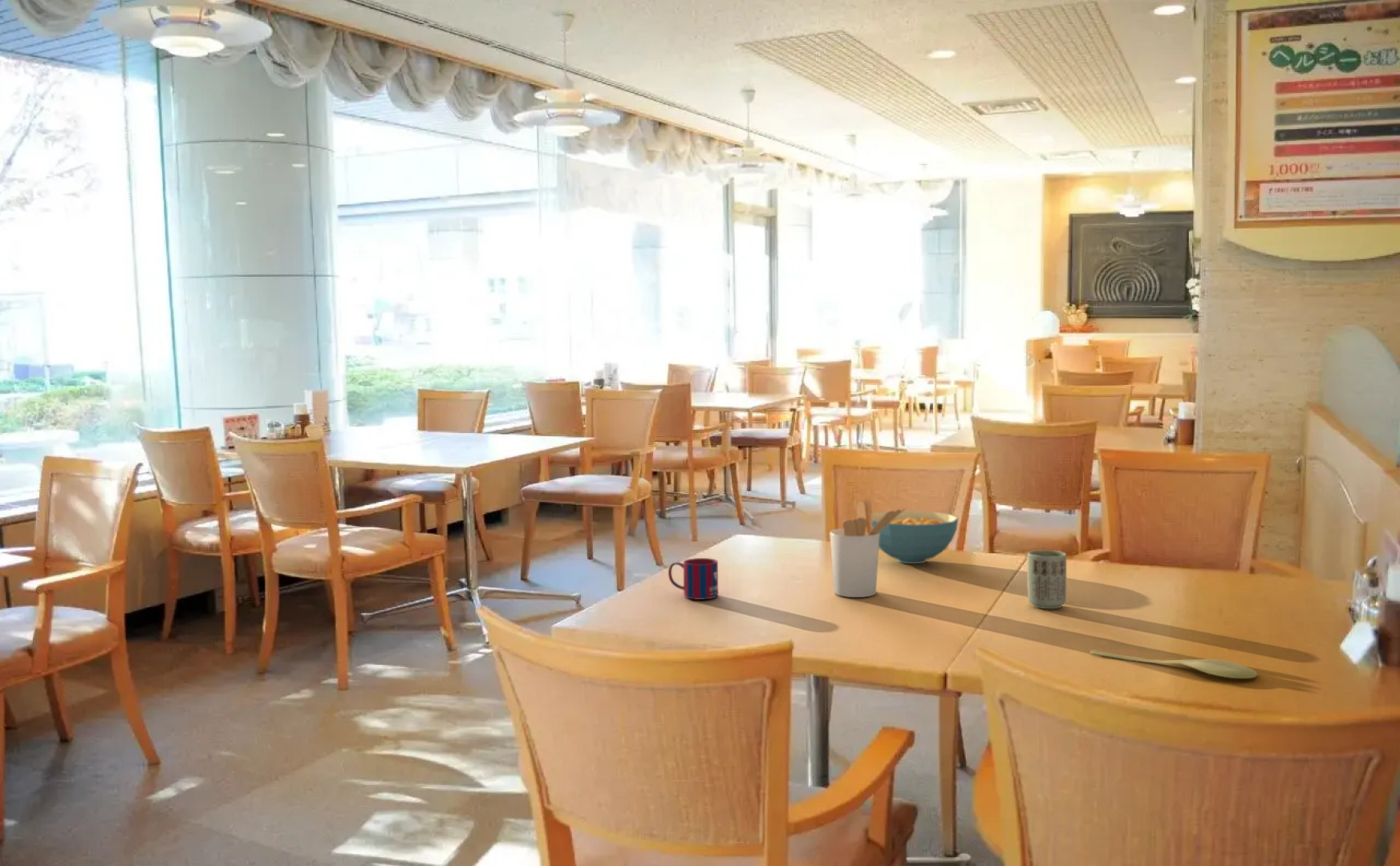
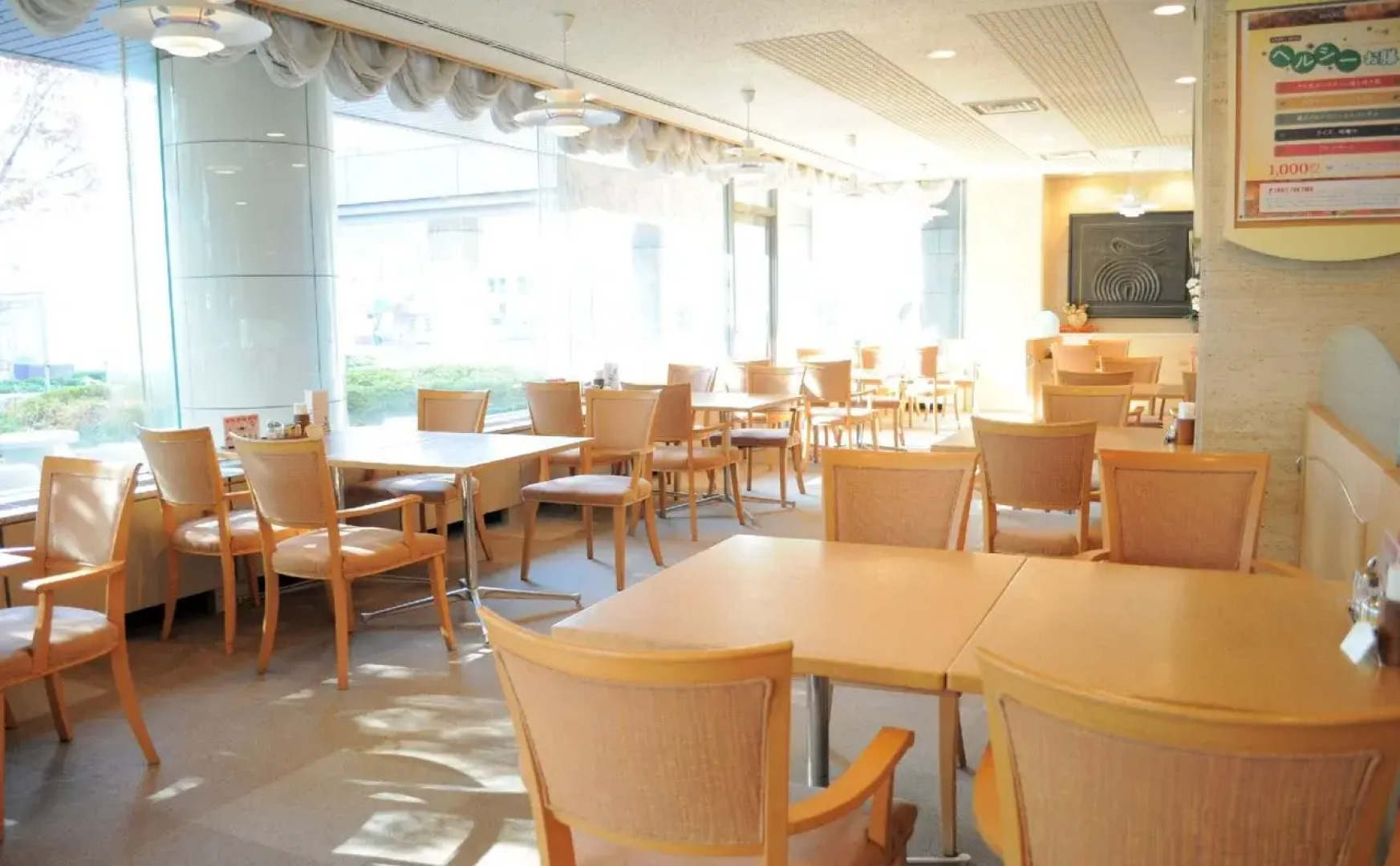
- utensil holder [829,498,907,598]
- cup [1027,549,1067,609]
- cereal bowl [872,510,959,565]
- mug [668,557,719,601]
- spoon [1090,649,1258,679]
